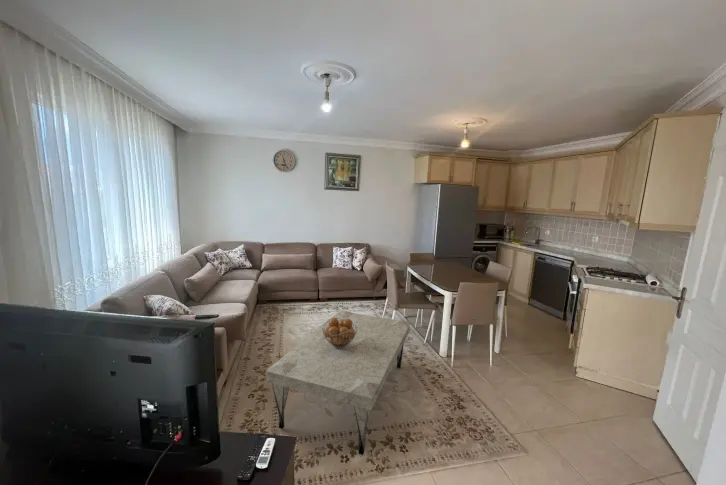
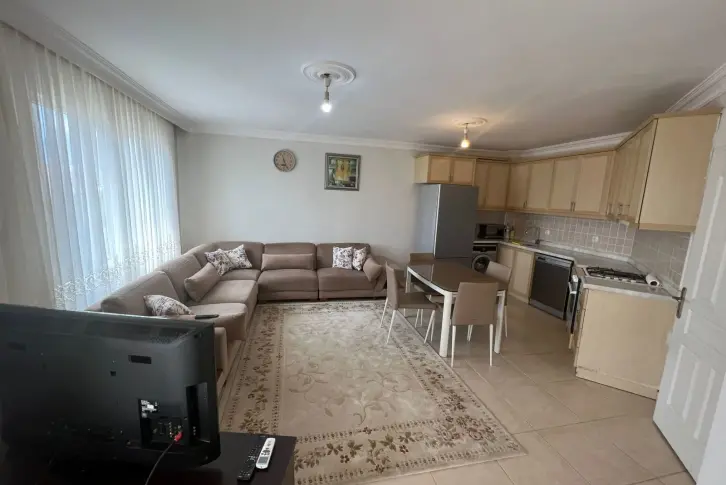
- fruit basket [321,318,358,348]
- coffee table [265,309,411,456]
